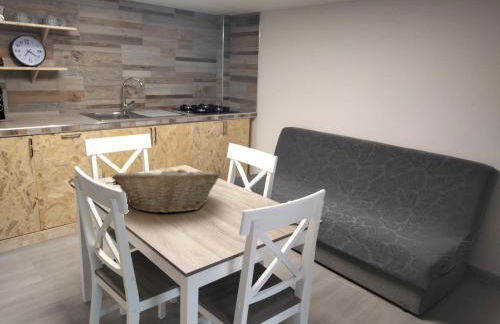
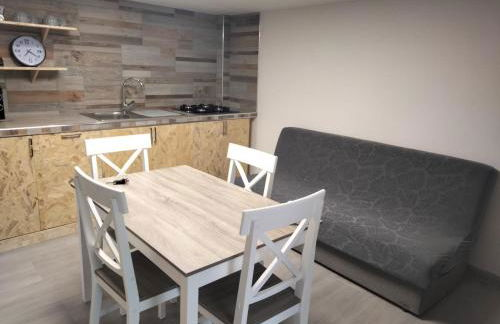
- fruit basket [111,165,221,214]
